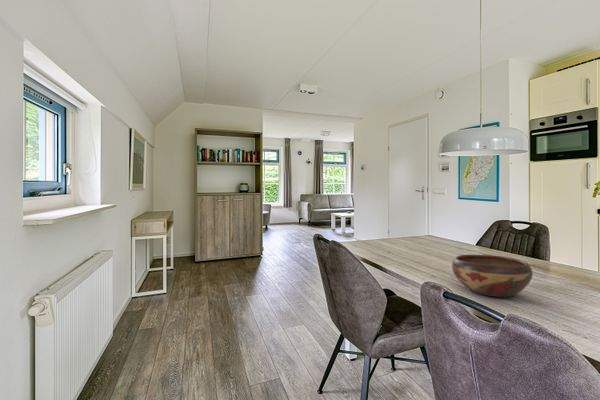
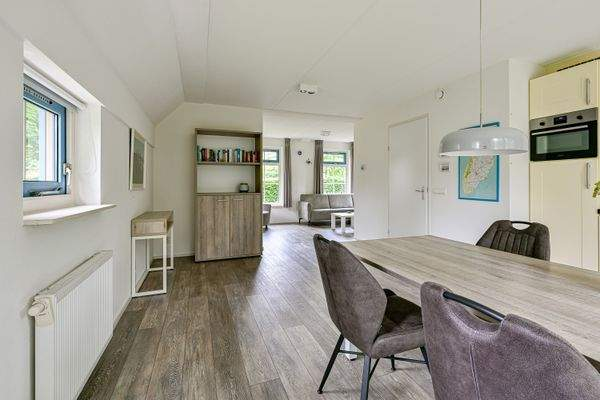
- decorative bowl [451,254,534,298]
